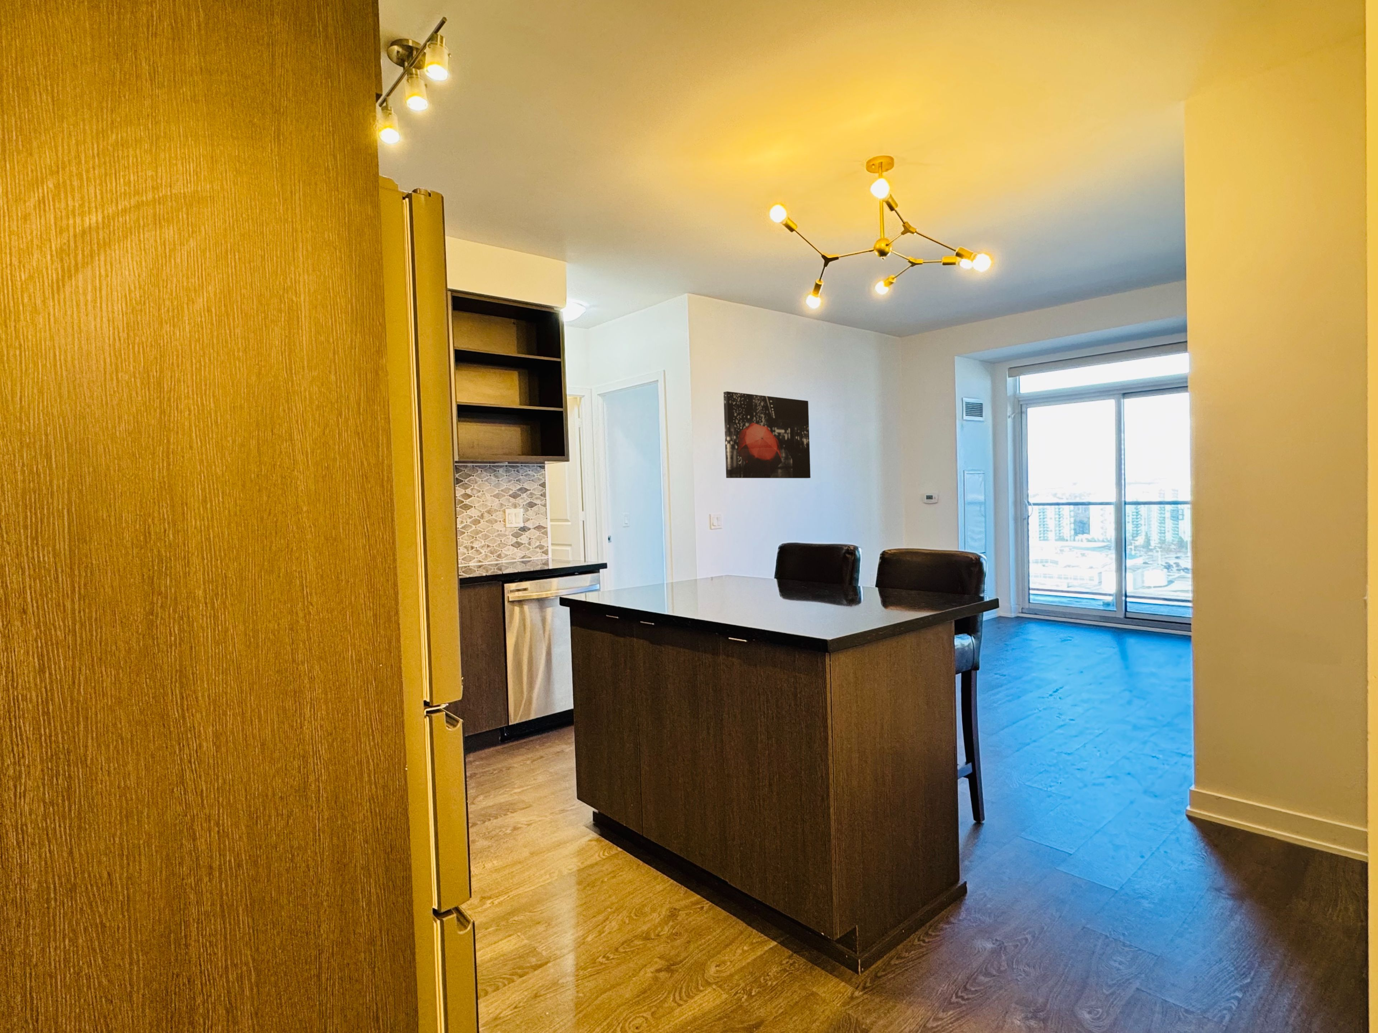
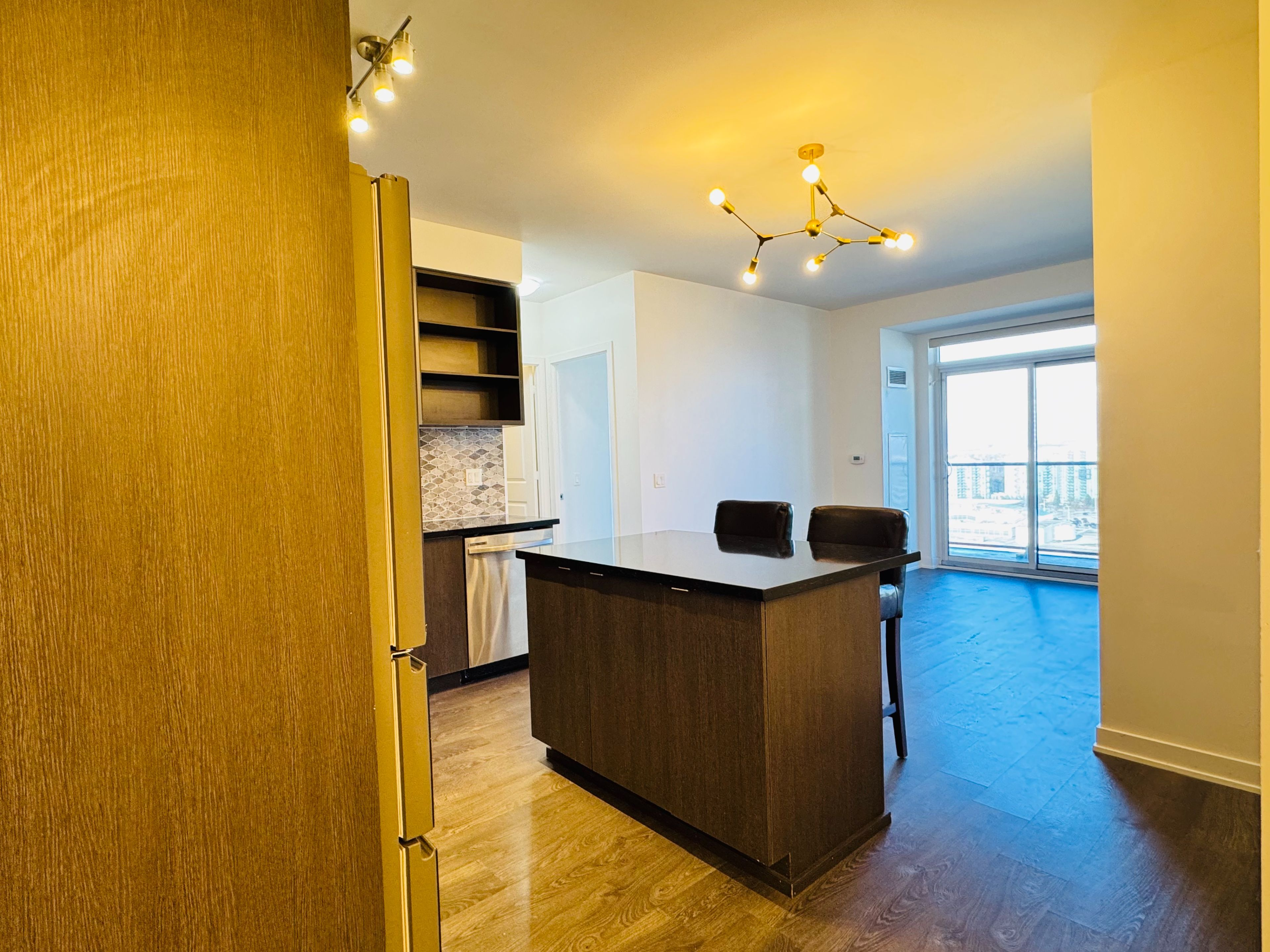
- wall art [723,391,811,479]
